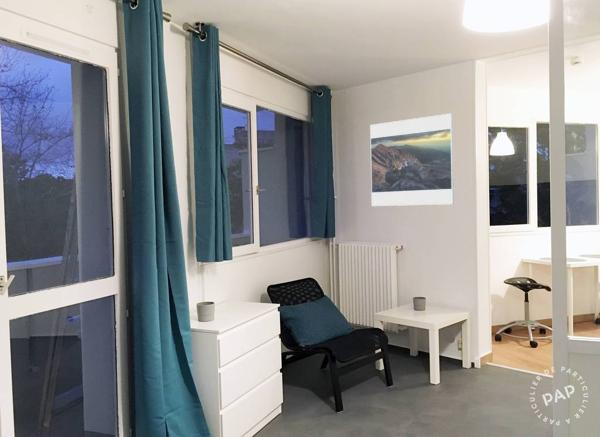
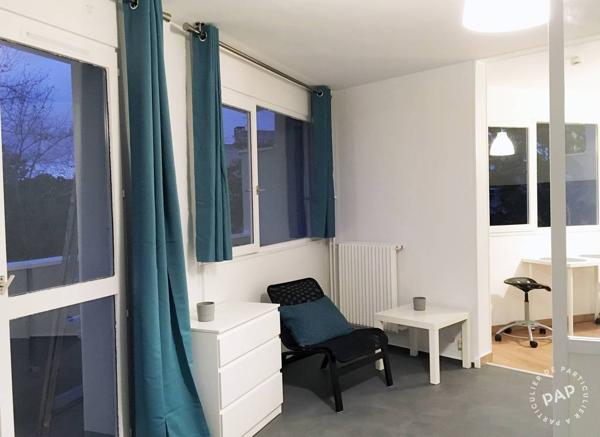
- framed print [369,113,455,207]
